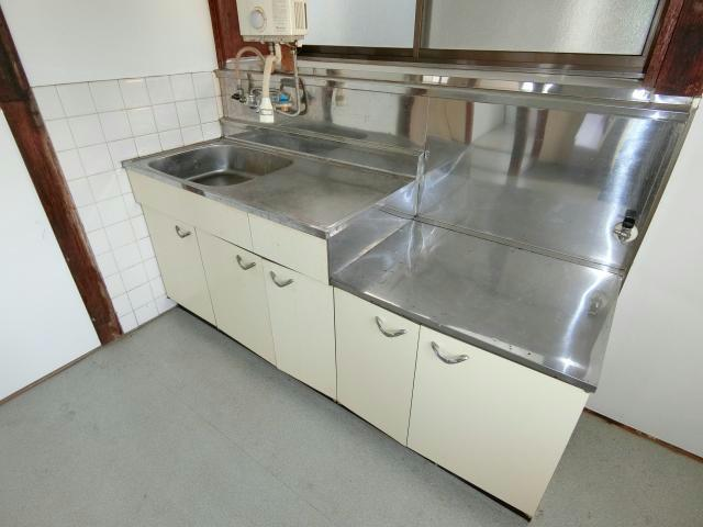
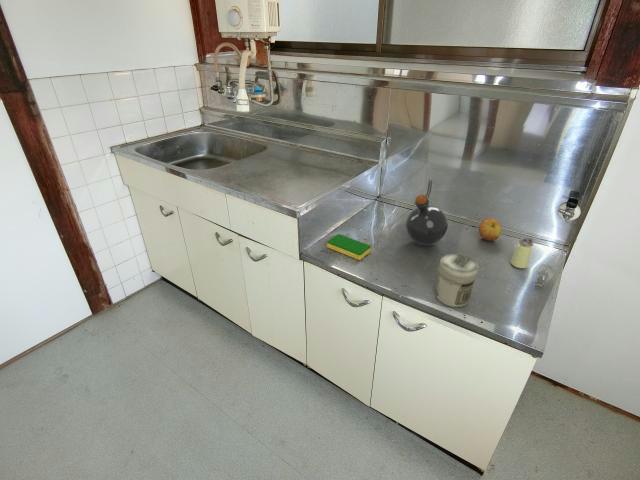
+ dish sponge [326,233,372,261]
+ saltshaker [510,236,534,269]
+ jar [435,253,480,308]
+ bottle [405,179,449,246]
+ apple [478,217,503,242]
